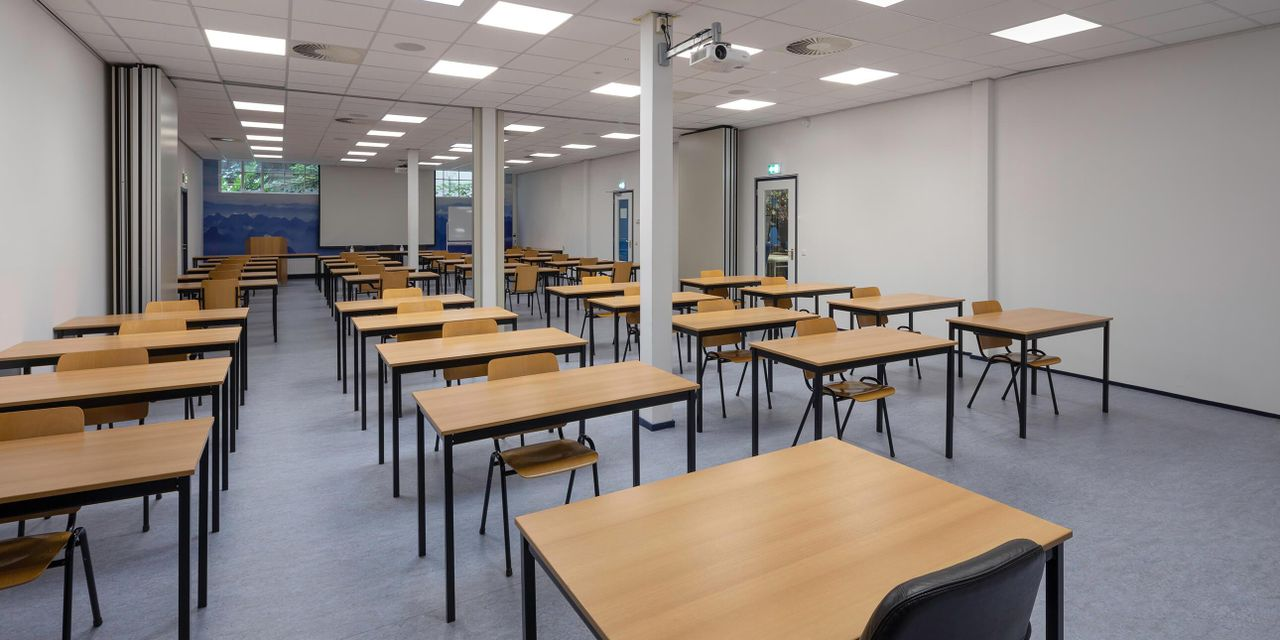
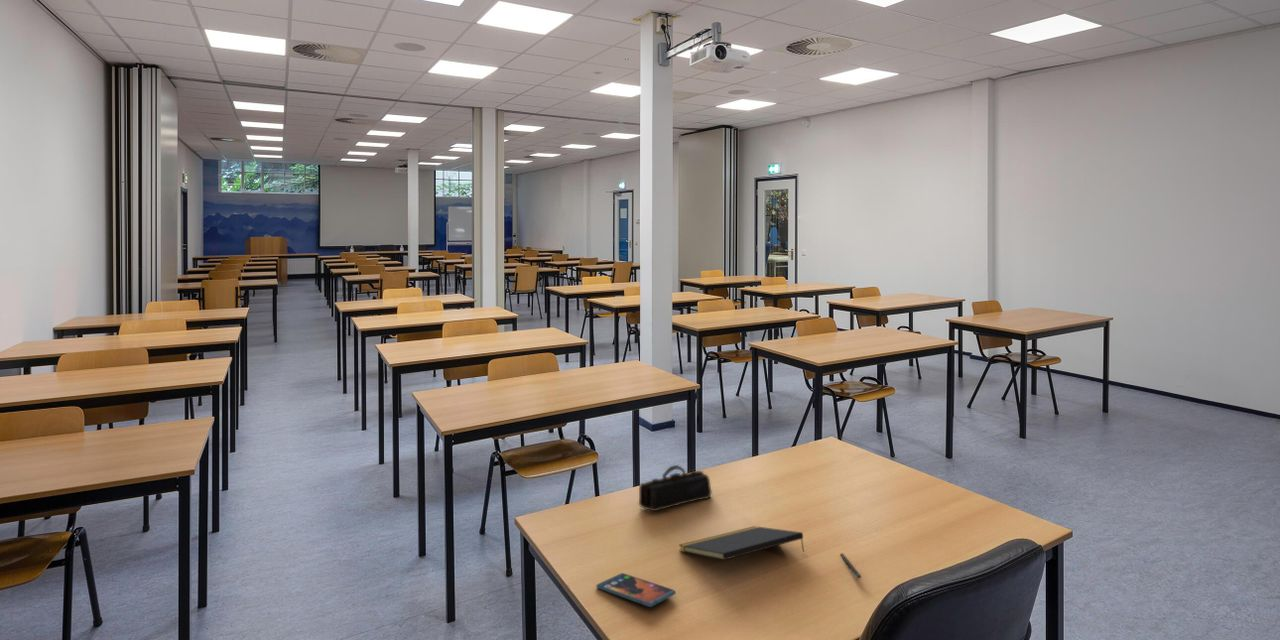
+ notepad [678,525,806,561]
+ pen [840,552,862,580]
+ smartphone [595,572,677,608]
+ pencil case [638,464,713,512]
